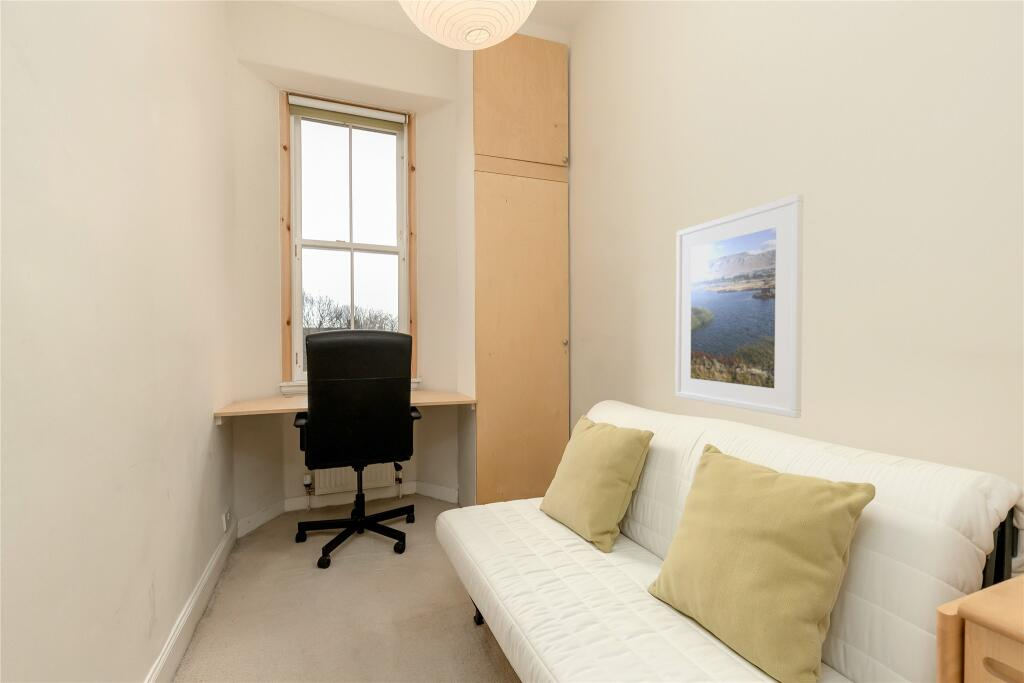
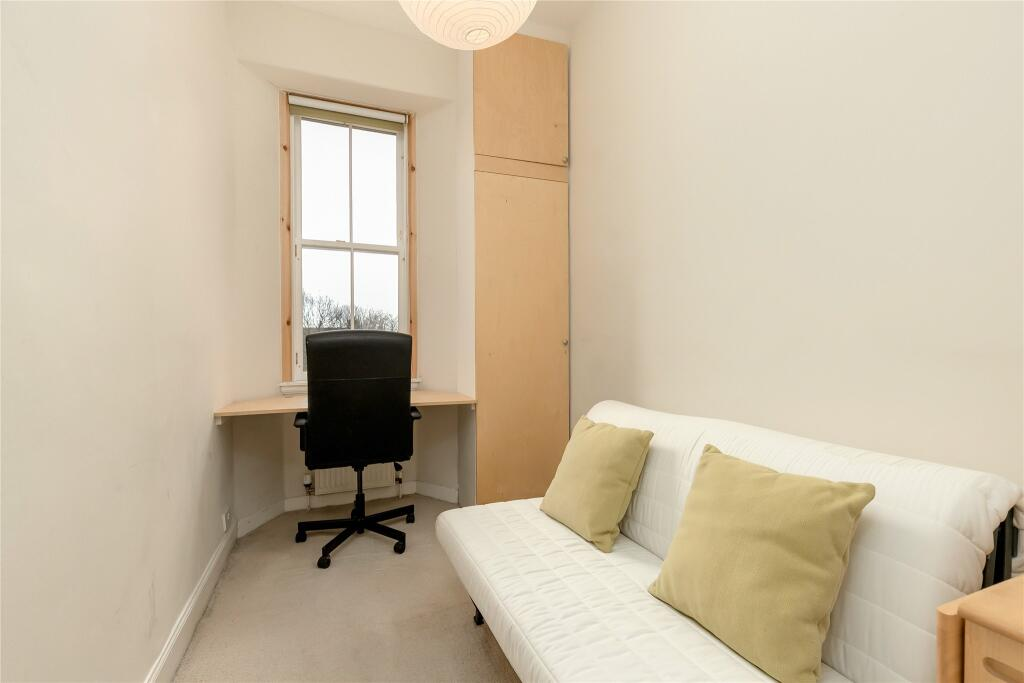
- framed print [674,194,804,419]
